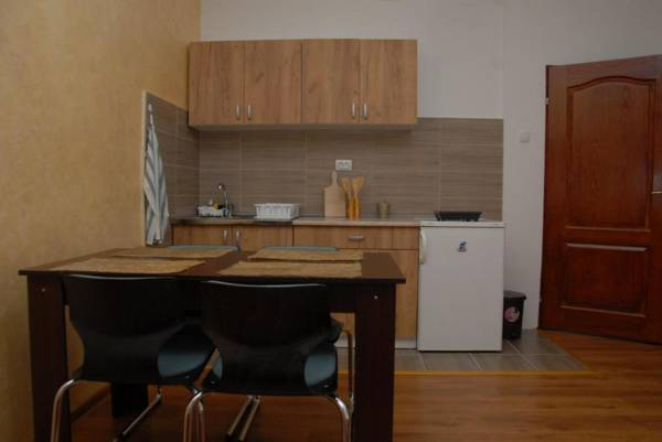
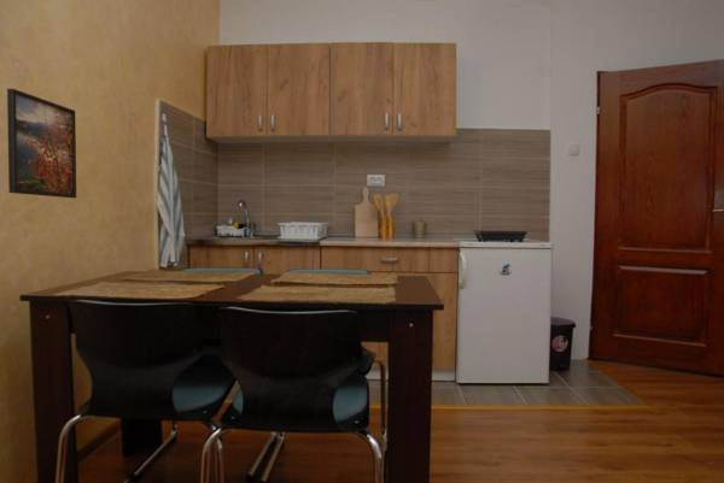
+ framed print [6,88,77,199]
